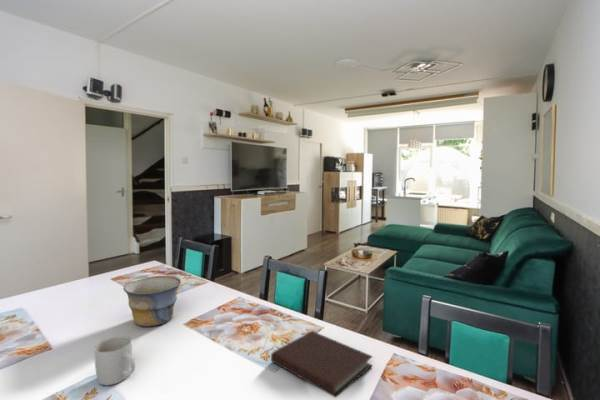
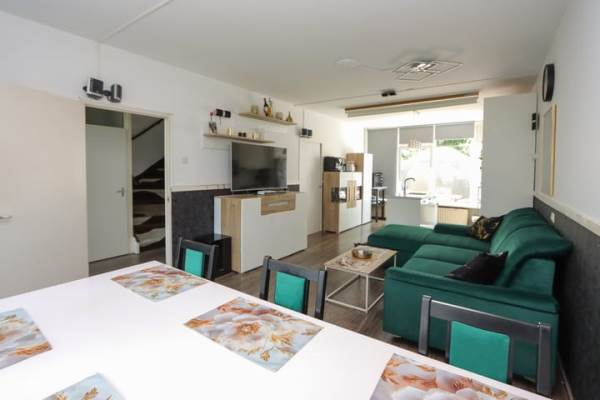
- bowl [122,275,182,327]
- notebook [270,330,374,399]
- mug [93,335,136,386]
